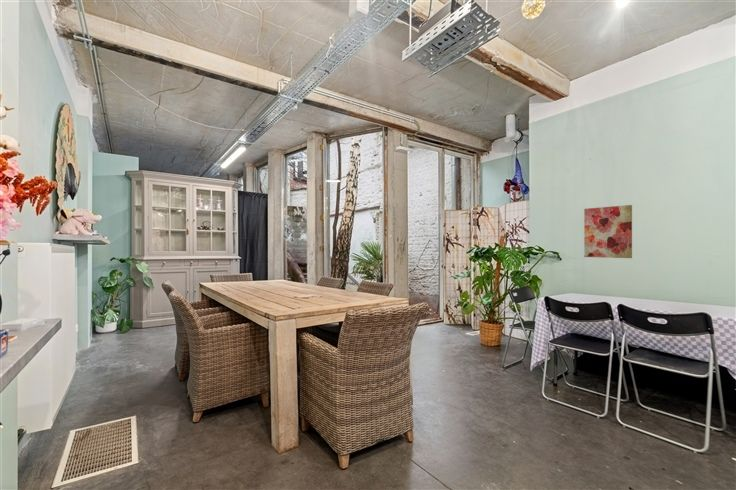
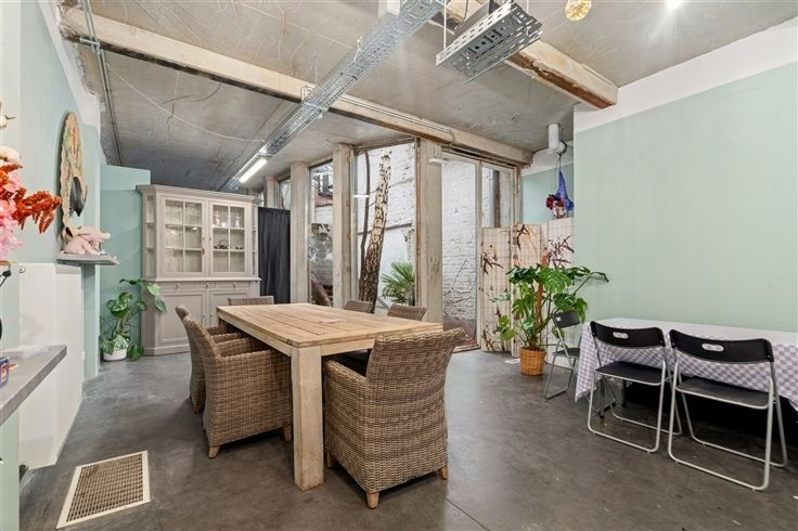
- wall art [583,204,633,259]
